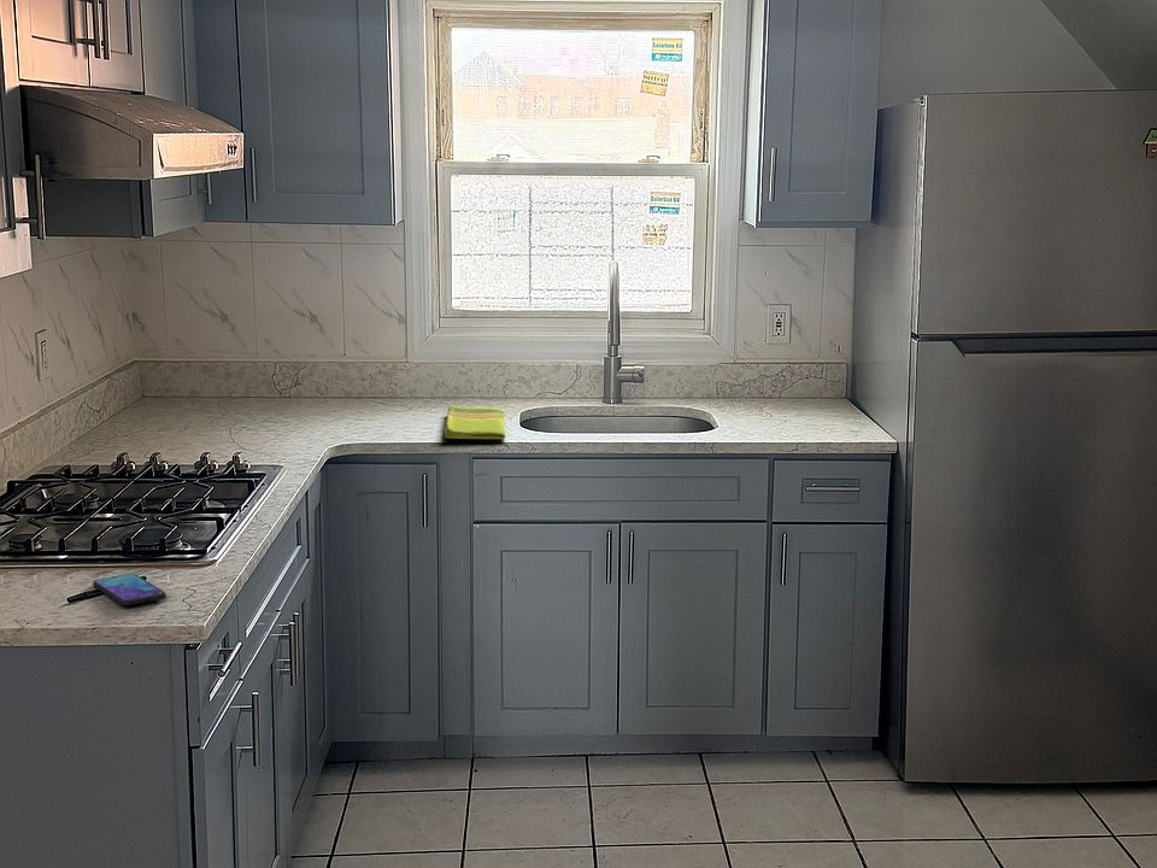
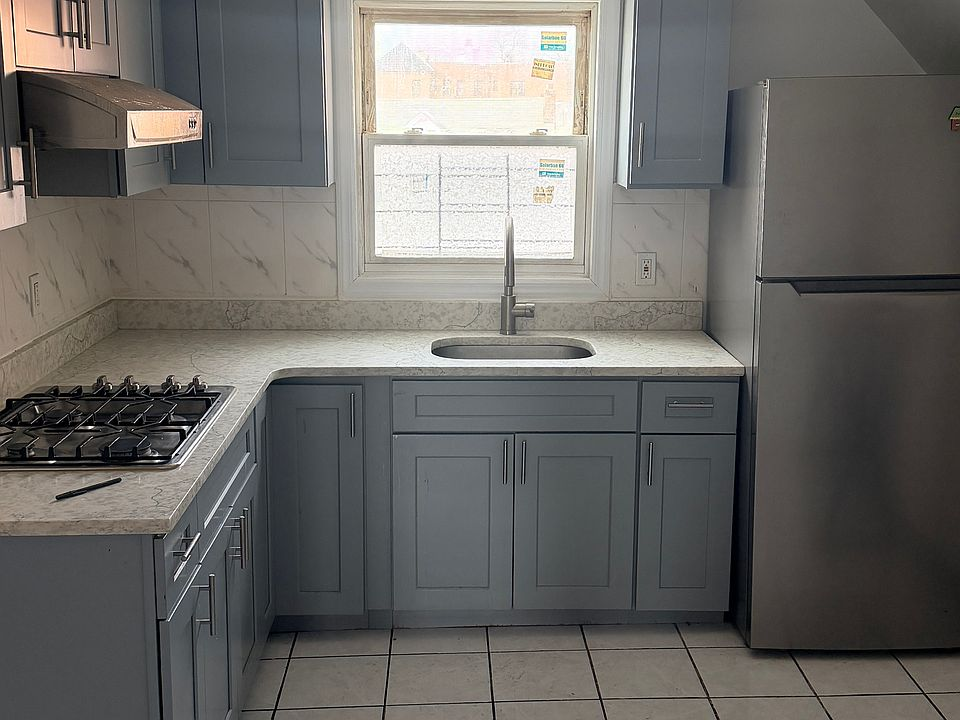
- smartphone [92,573,168,606]
- dish towel [444,404,506,440]
